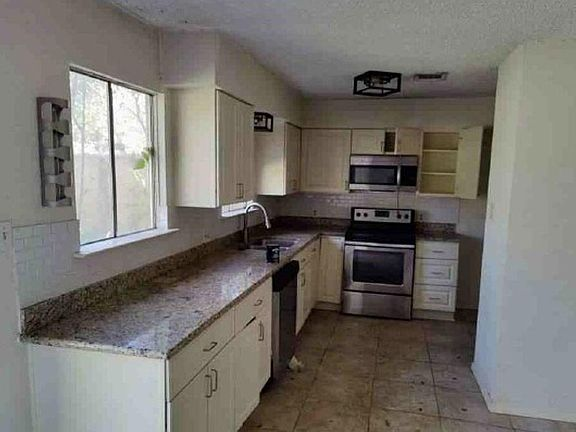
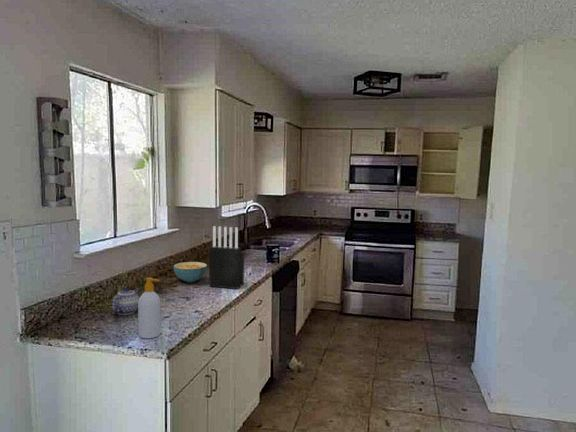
+ teapot [111,287,140,316]
+ soap bottle [137,277,162,339]
+ knife block [208,225,245,290]
+ cereal bowl [172,261,208,283]
